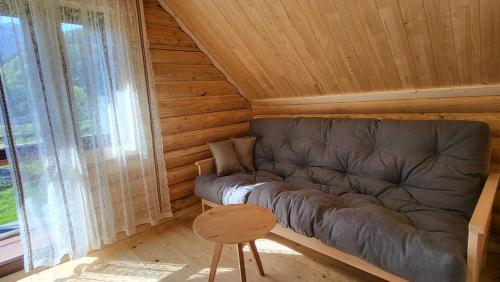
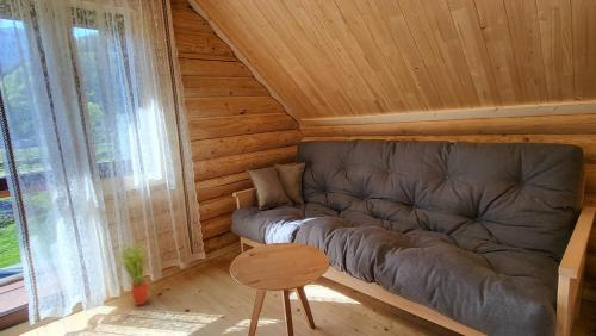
+ potted plant [116,241,149,306]
